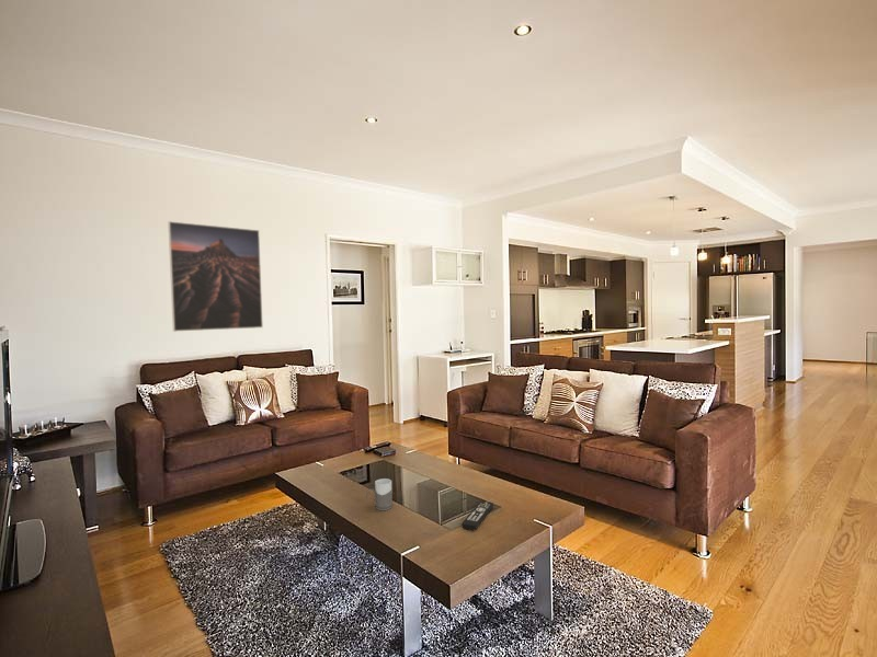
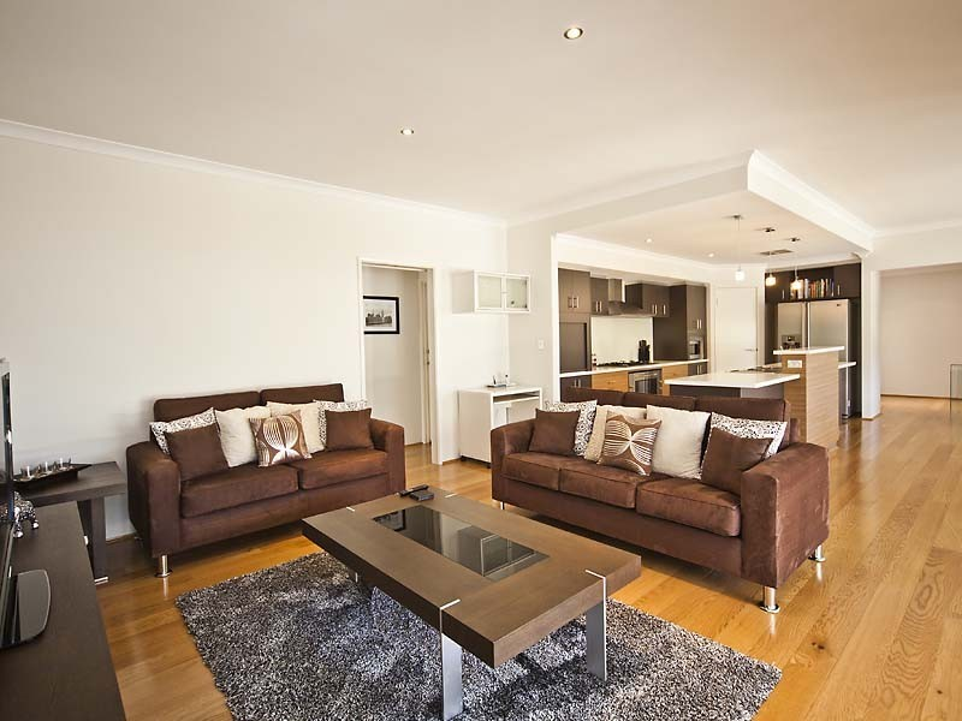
- mug [366,477,394,511]
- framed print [167,220,264,333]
- remote control [460,500,494,531]
